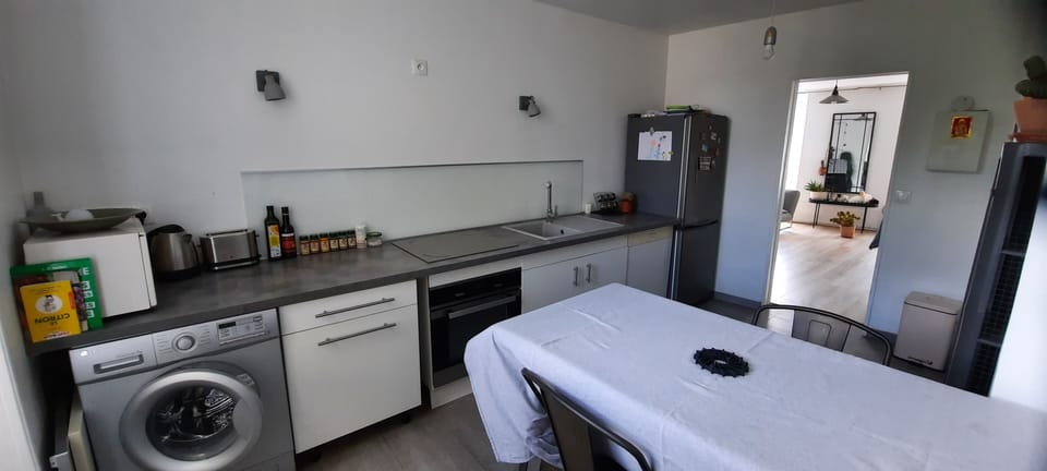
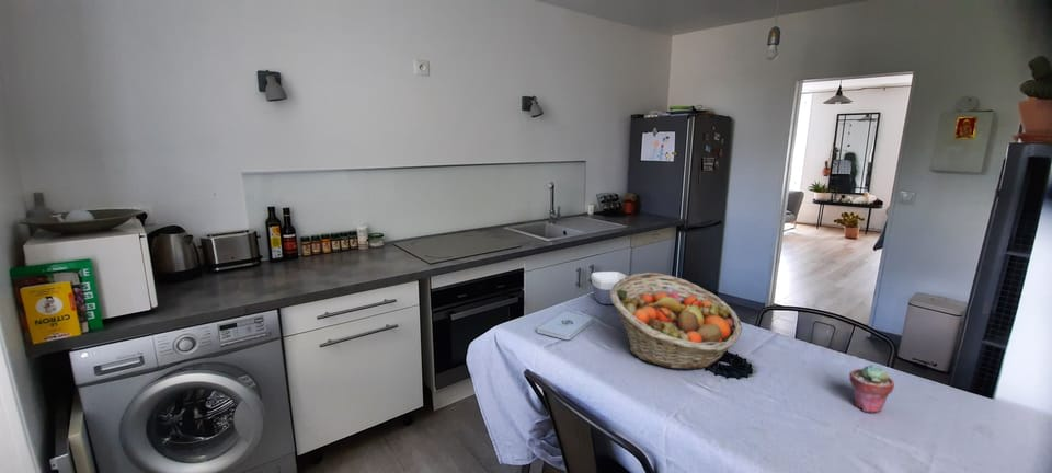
+ notepad [536,311,593,341]
+ bowl [590,270,627,305]
+ potted succulent [848,364,895,414]
+ fruit basket [610,272,743,370]
